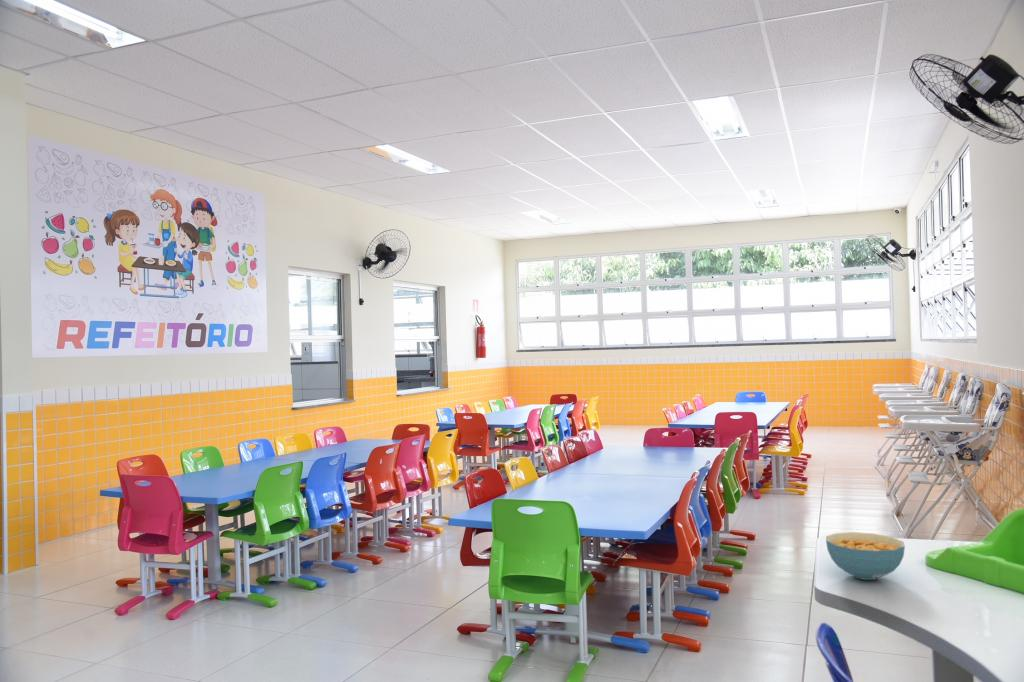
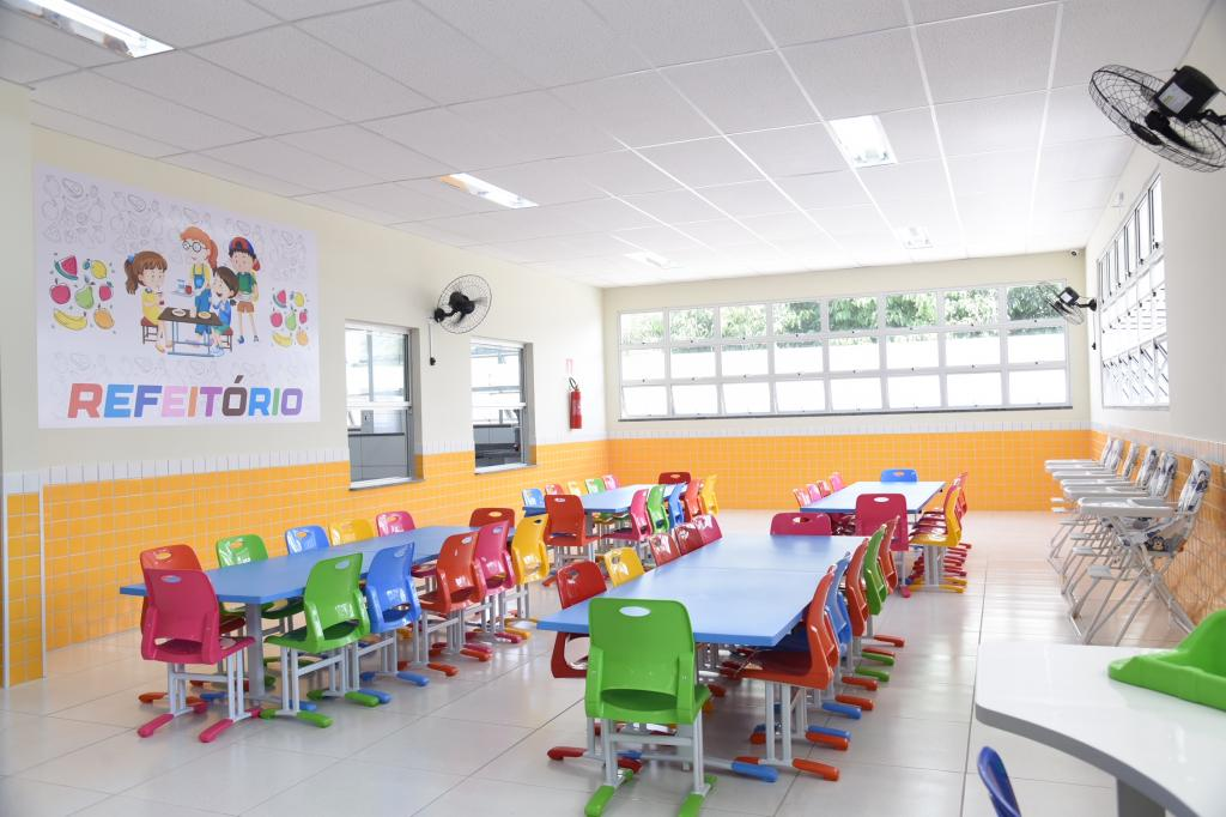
- cereal bowl [825,531,906,581]
